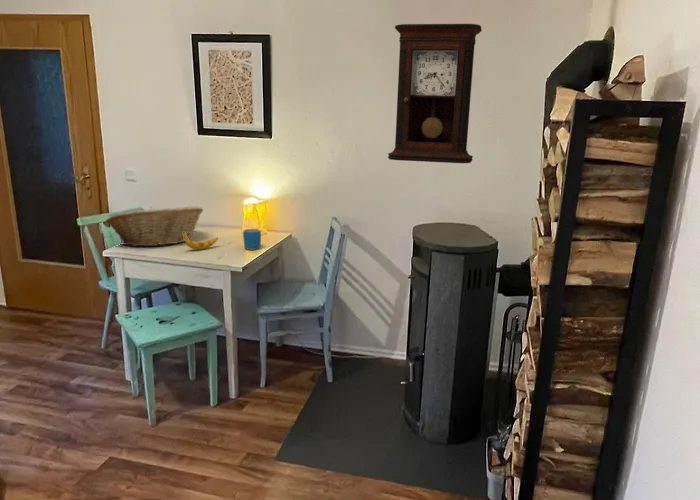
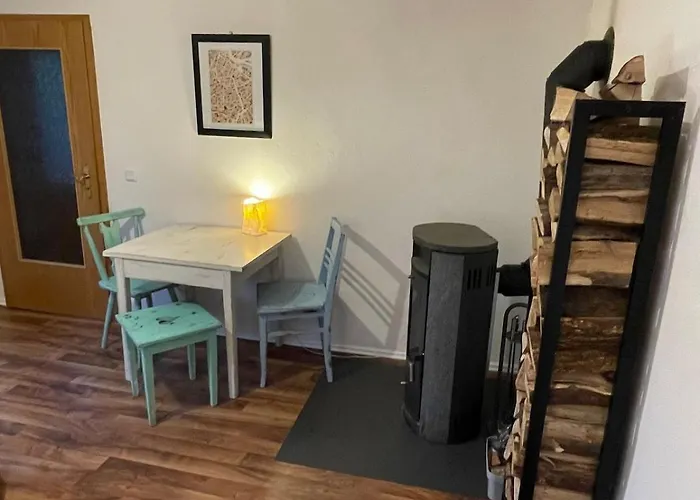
- mug [242,228,262,251]
- banana [183,232,219,251]
- fruit basket [105,205,204,247]
- pendulum clock [387,23,482,164]
